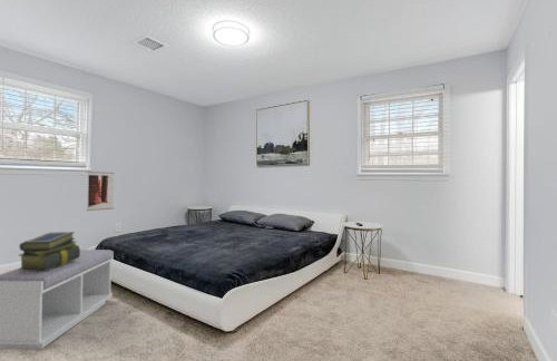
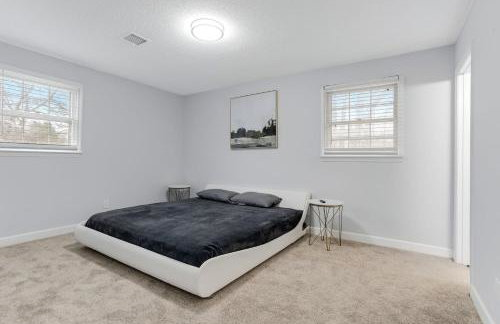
- bench [0,248,115,350]
- stack of books [18,231,81,272]
- wall art [86,170,115,212]
